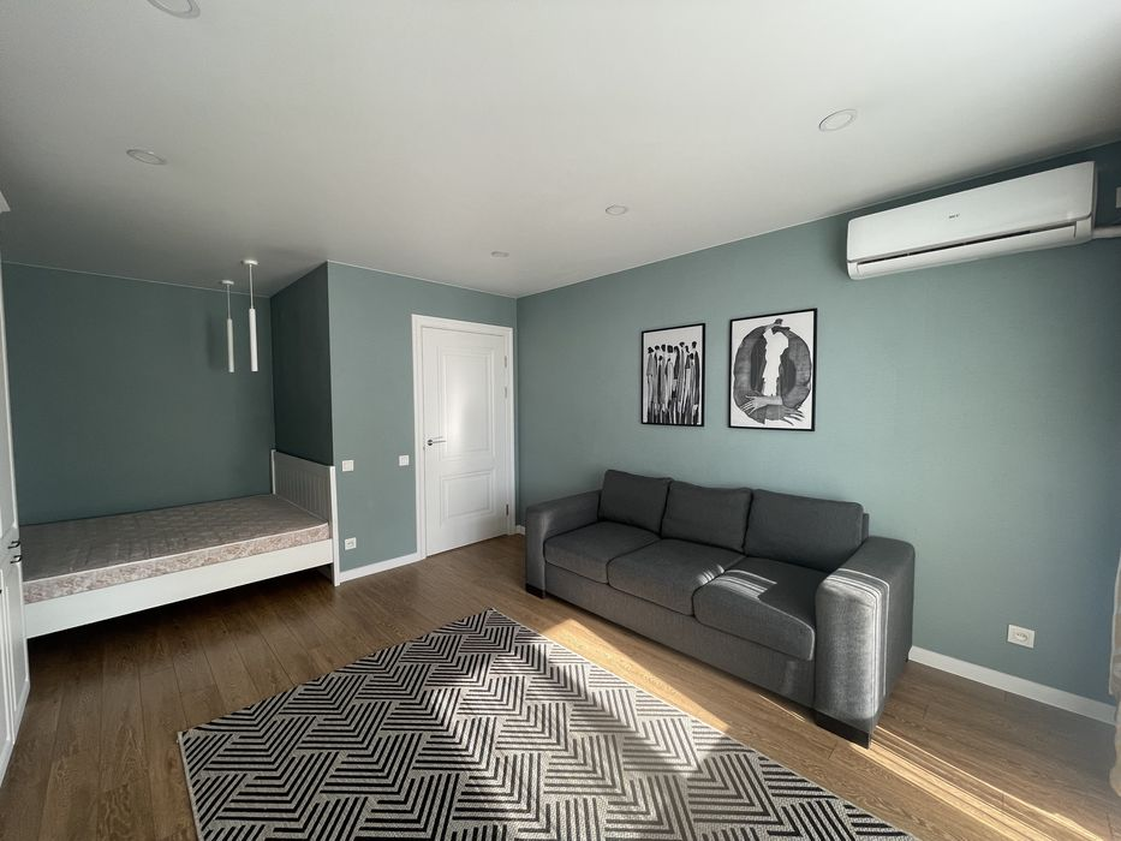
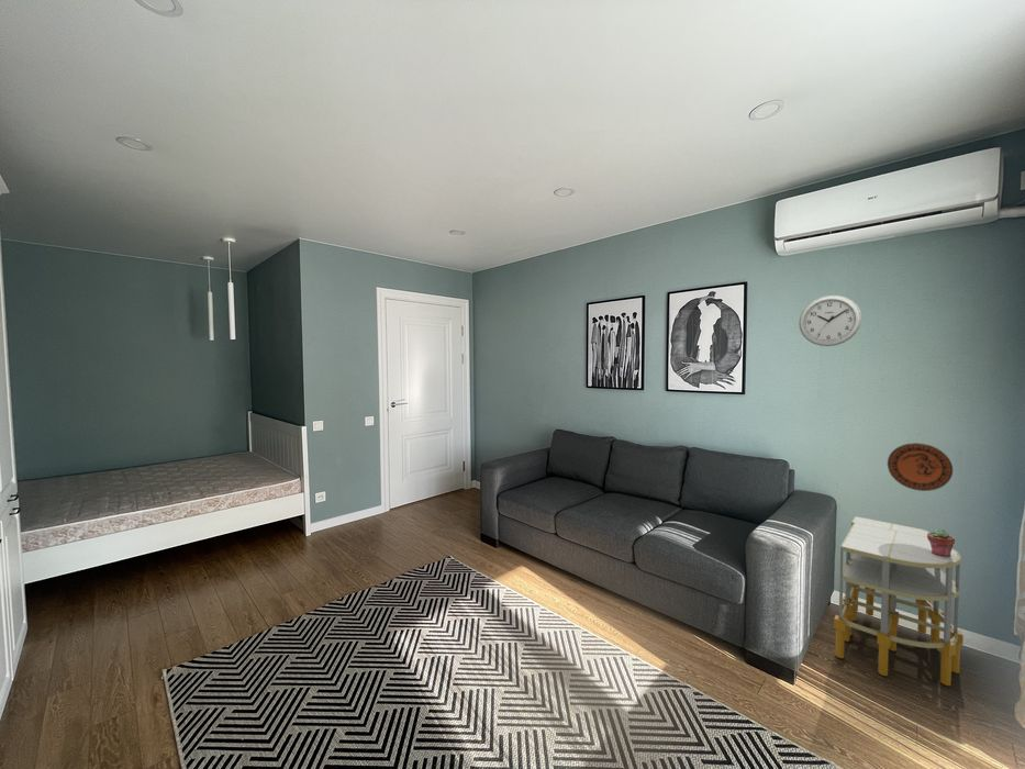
+ wall clock [798,294,862,347]
+ shelving unit [833,515,965,687]
+ potted succulent [927,527,956,557]
+ decorative plate [887,442,954,492]
